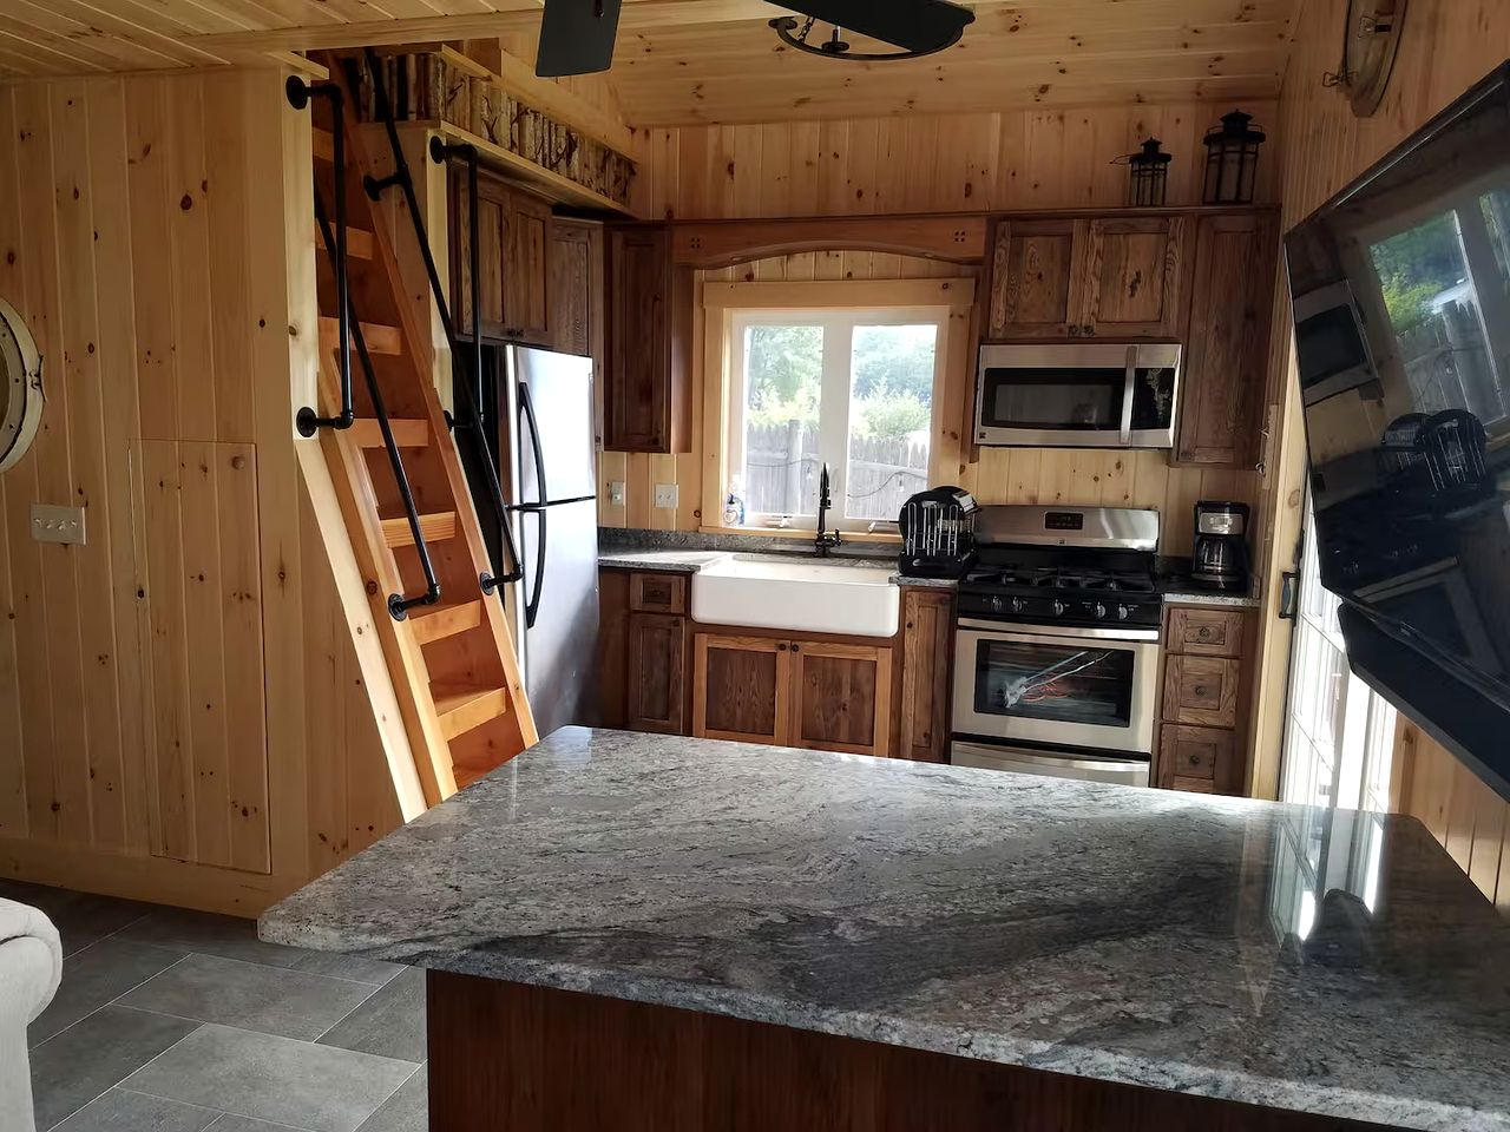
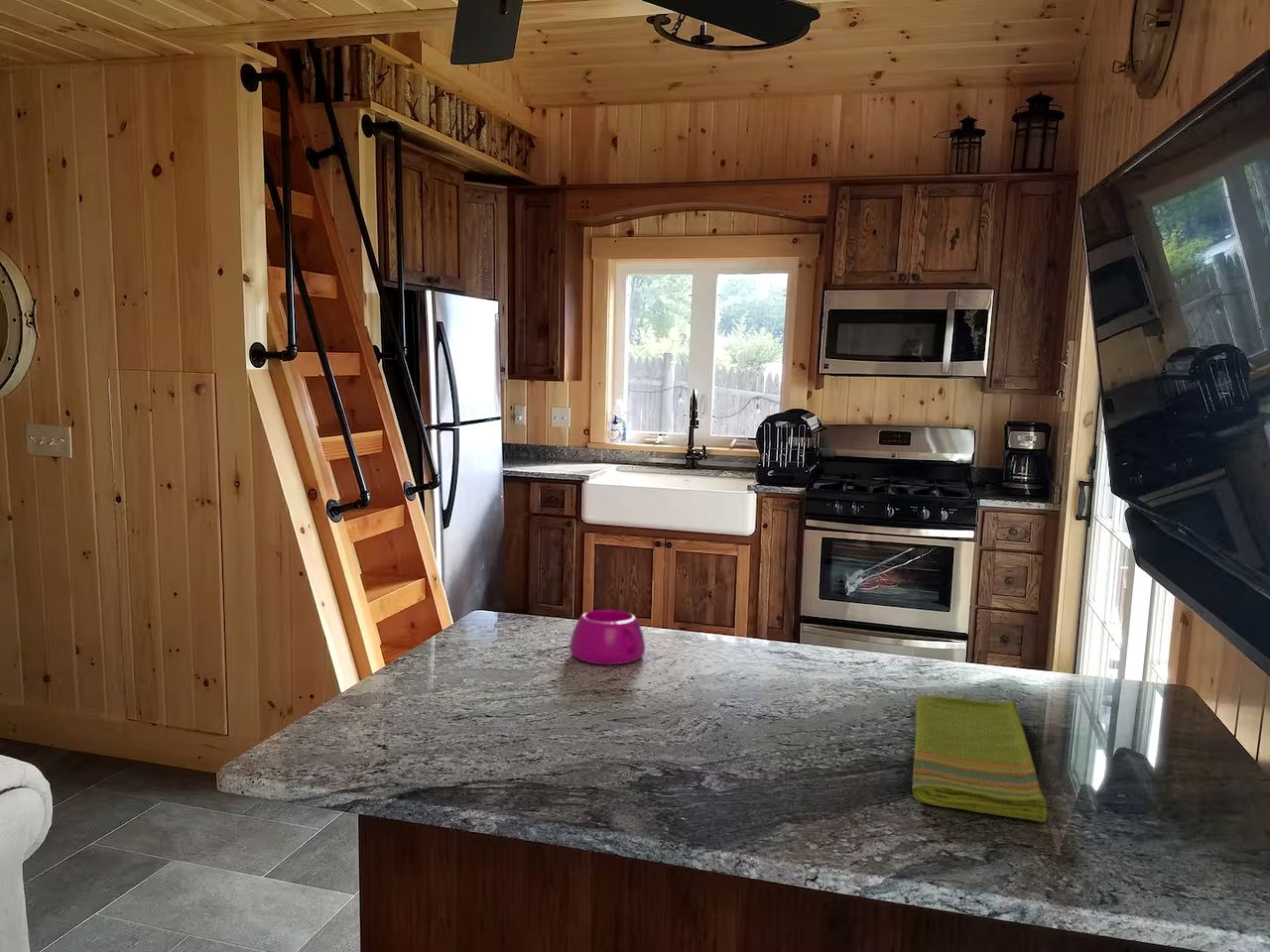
+ dish towel [911,695,1048,823]
+ bowl [569,609,646,665]
